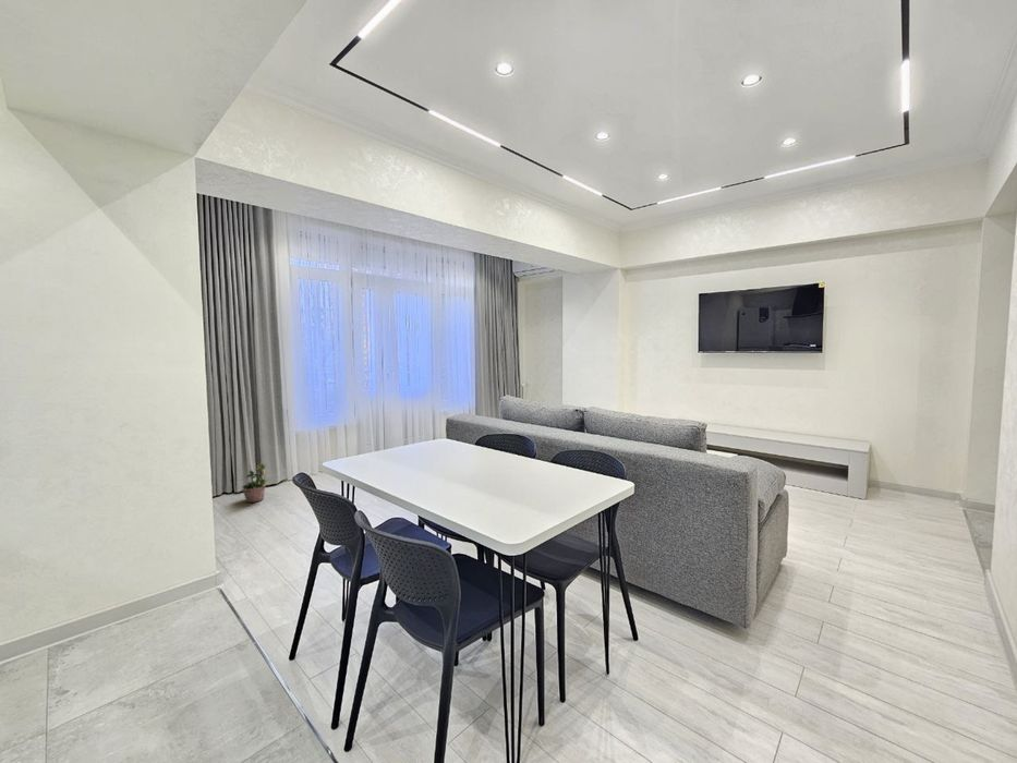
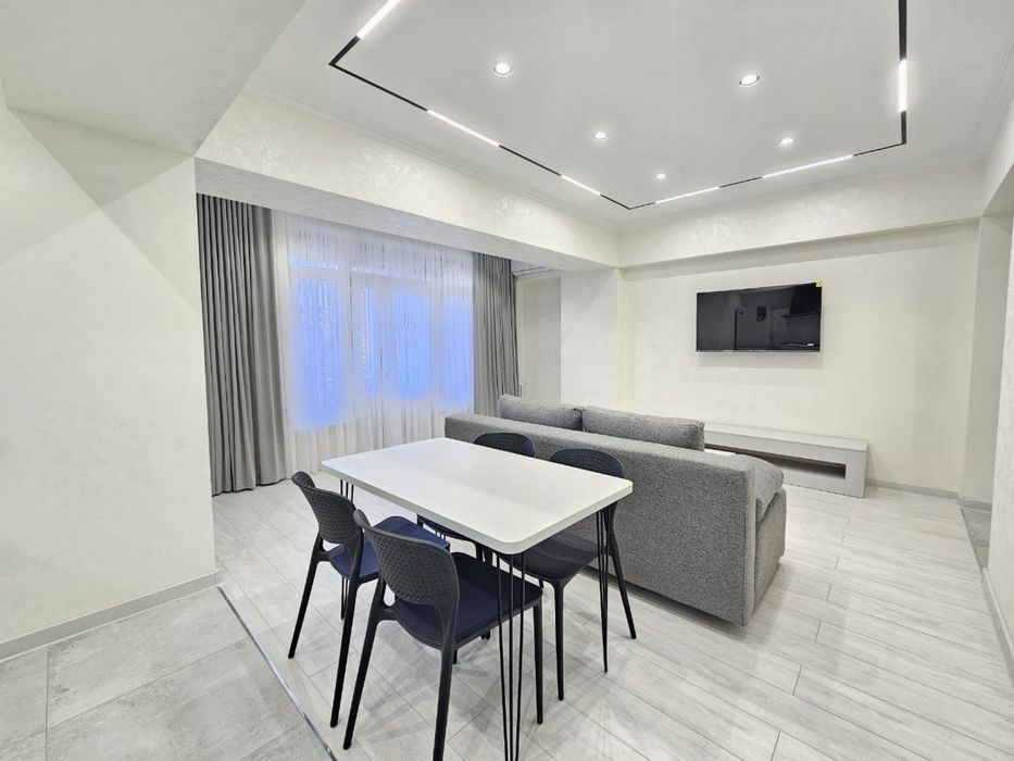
- potted plant [240,462,269,504]
